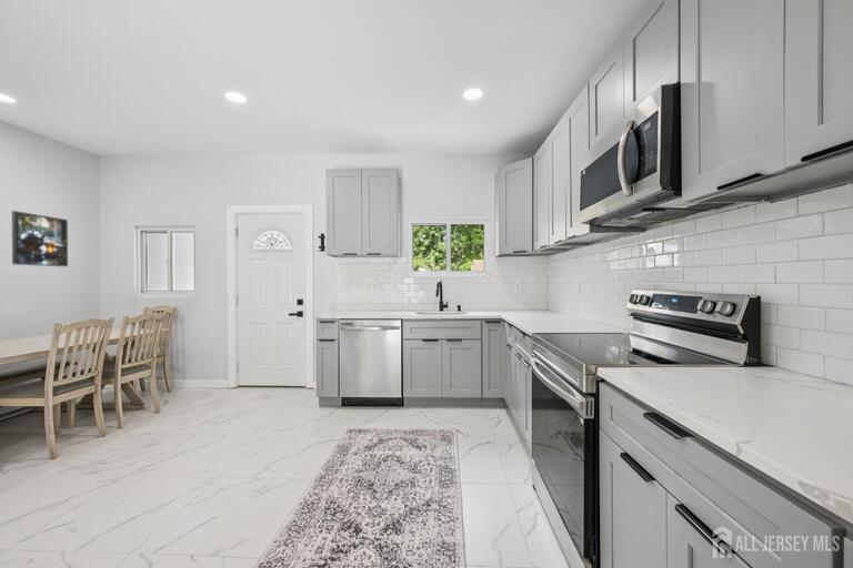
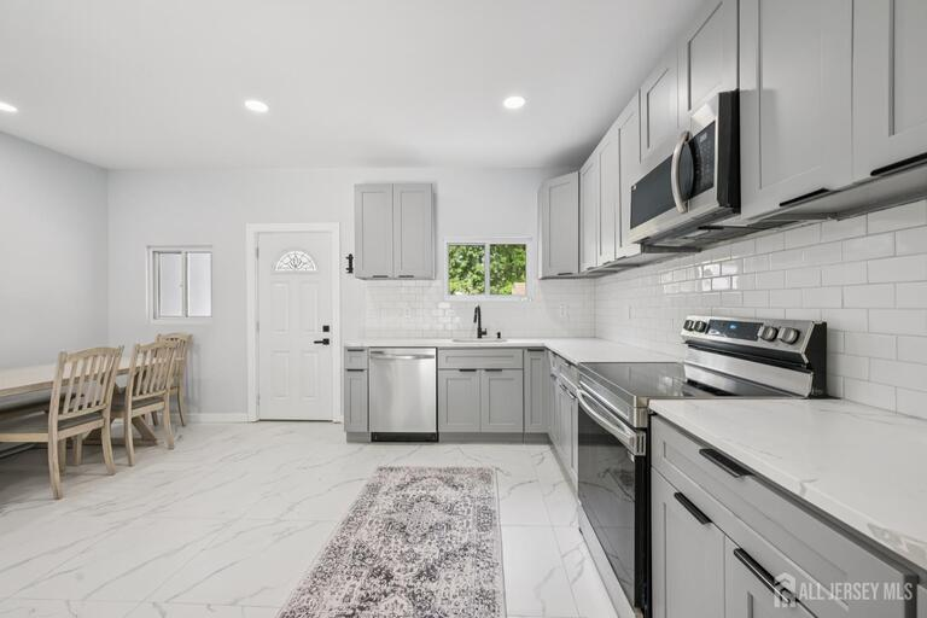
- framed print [11,210,69,267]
